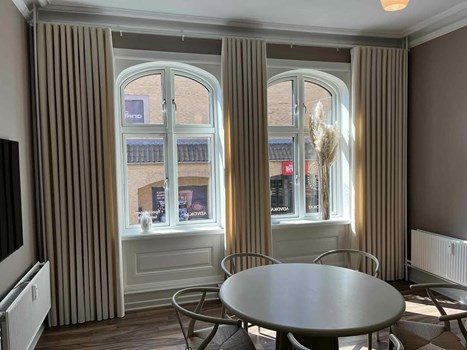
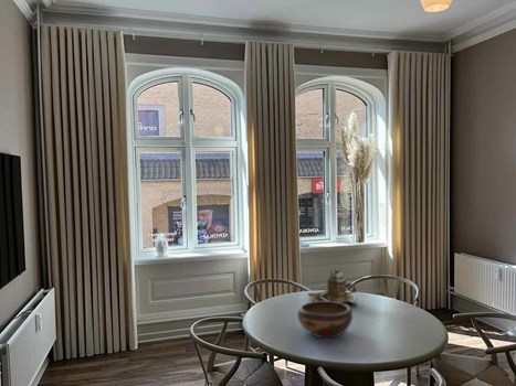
+ teapot [307,267,359,304]
+ decorative bowl [296,300,354,339]
